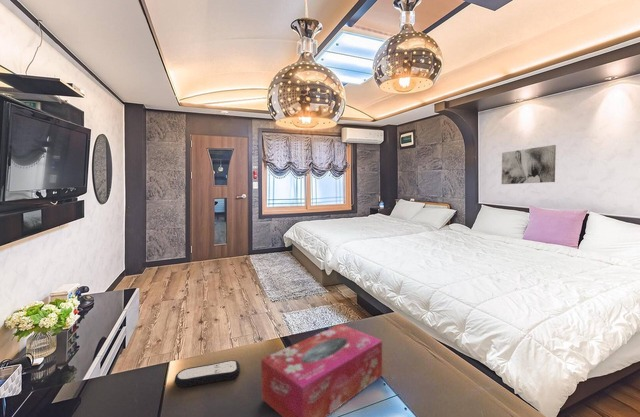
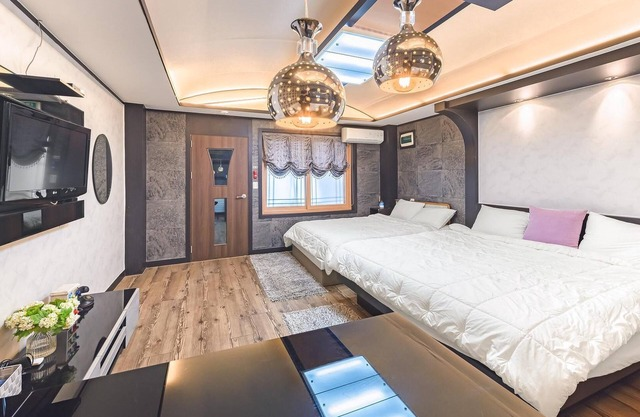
- tissue box [260,323,383,417]
- wall art [501,144,557,185]
- remote control [173,359,241,388]
